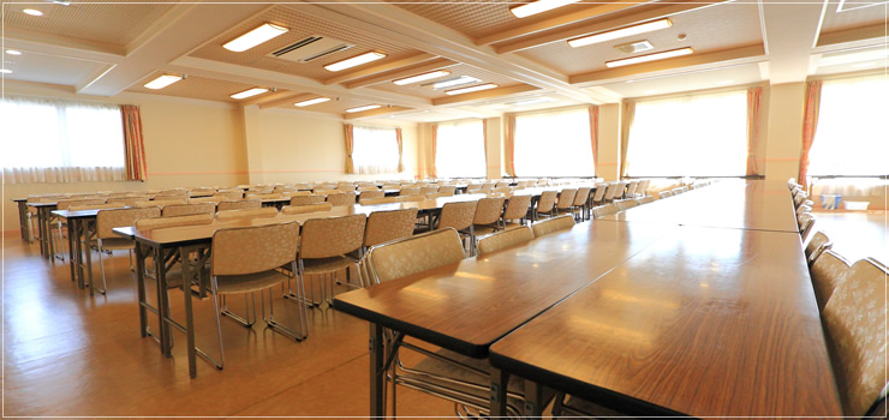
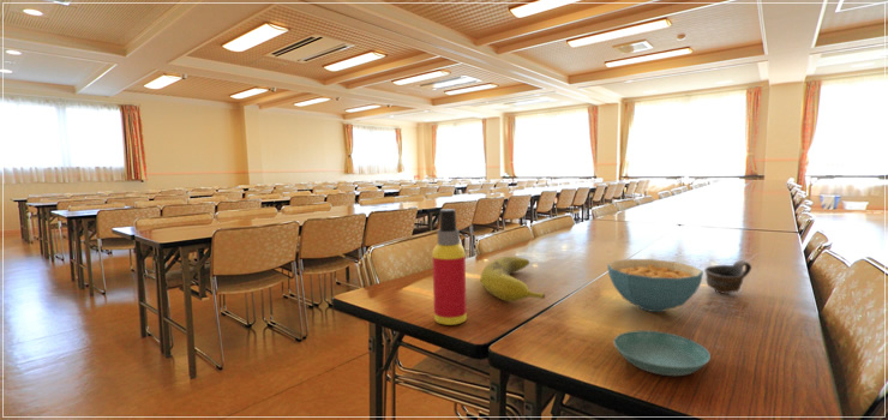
+ spray bottle [432,208,468,326]
+ saucer [612,329,712,377]
+ cereal bowl [606,258,704,313]
+ banana [479,256,546,302]
+ cup [703,259,752,294]
